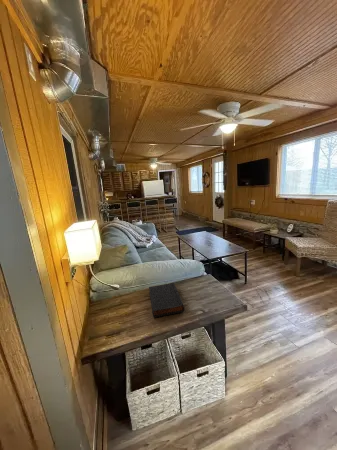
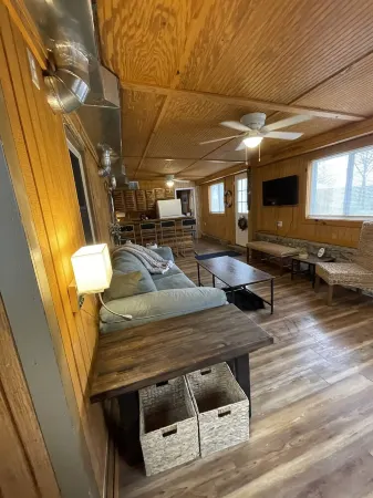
- book [148,282,185,318]
